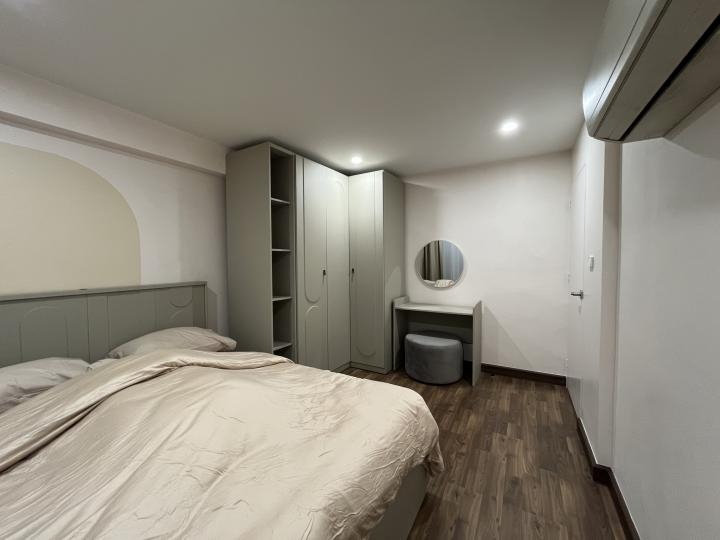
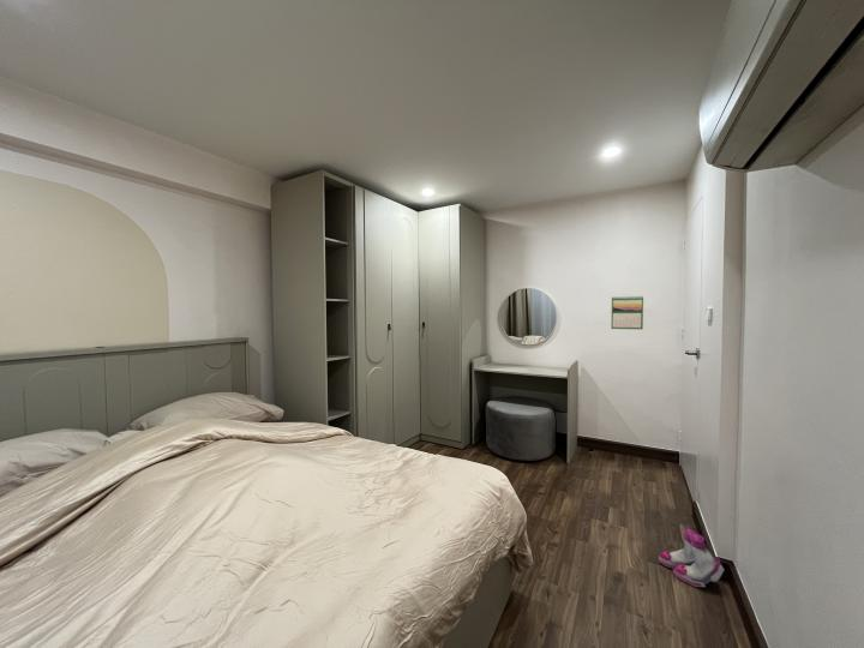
+ calendar [611,295,644,330]
+ boots [658,528,725,588]
